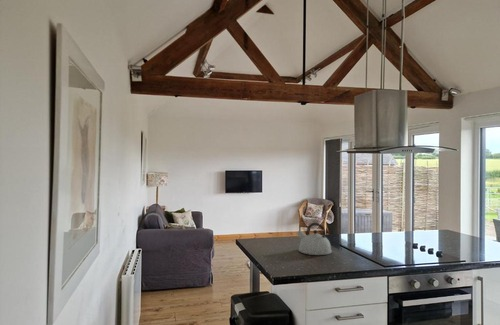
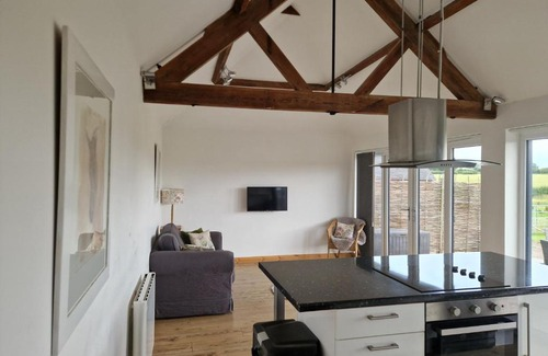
- kettle [296,222,333,256]
